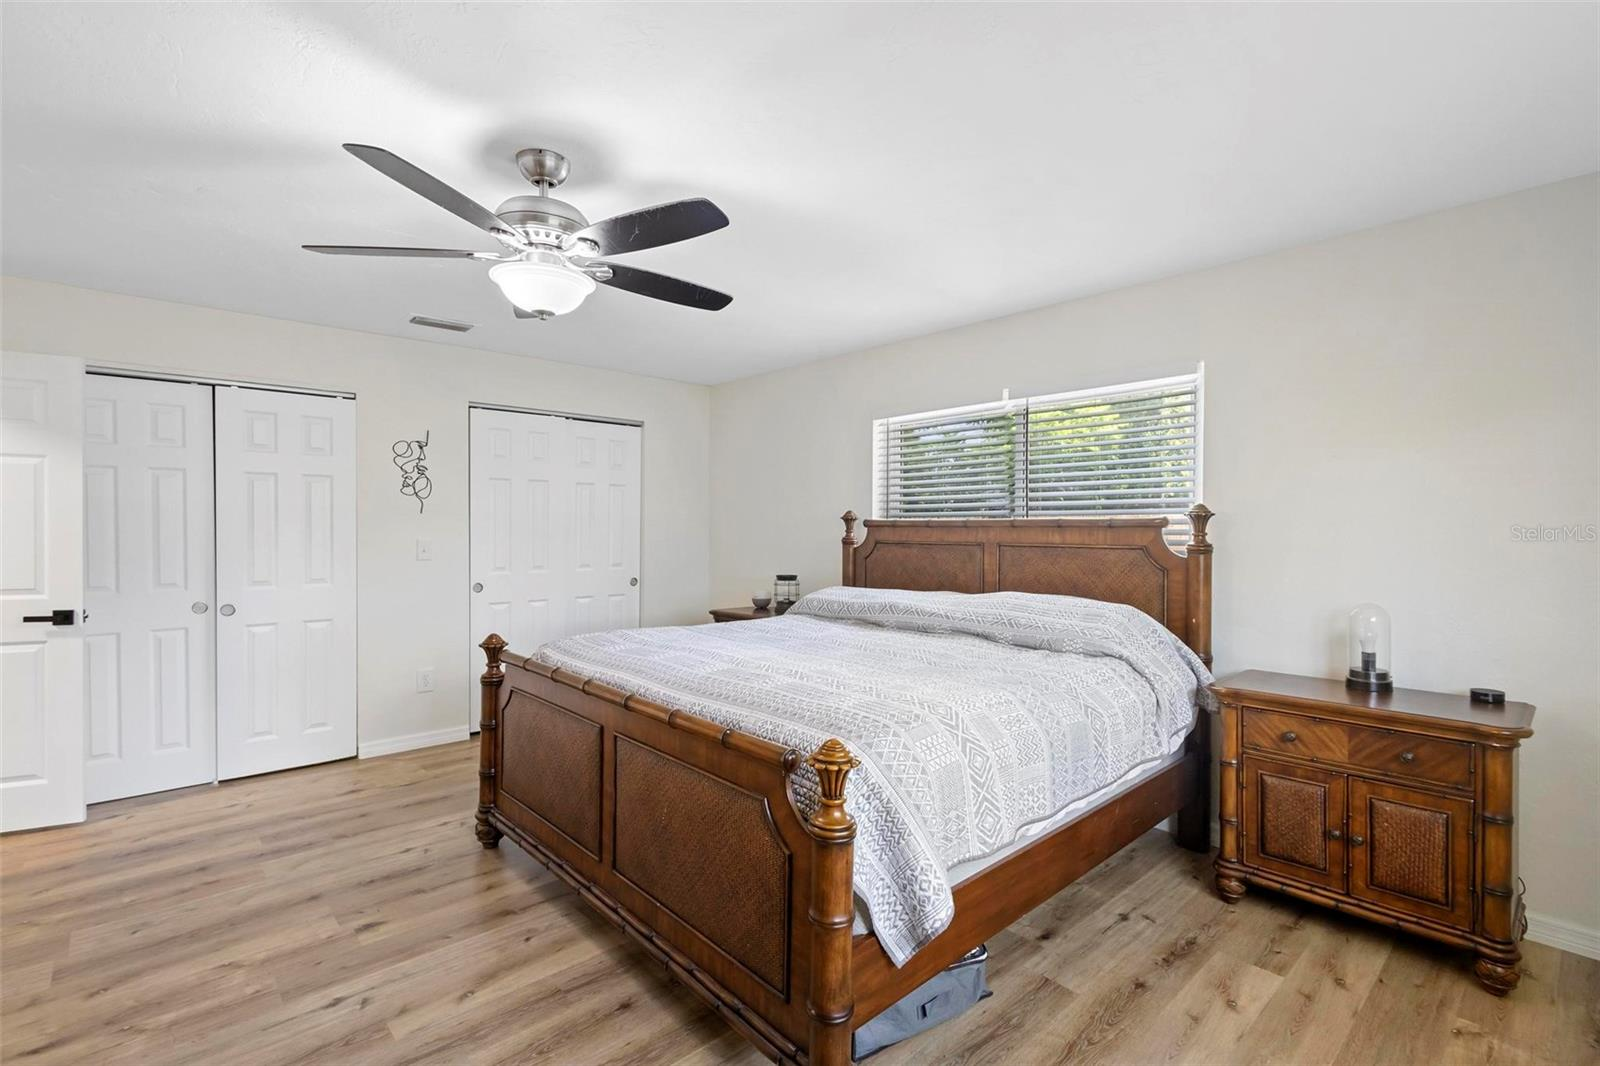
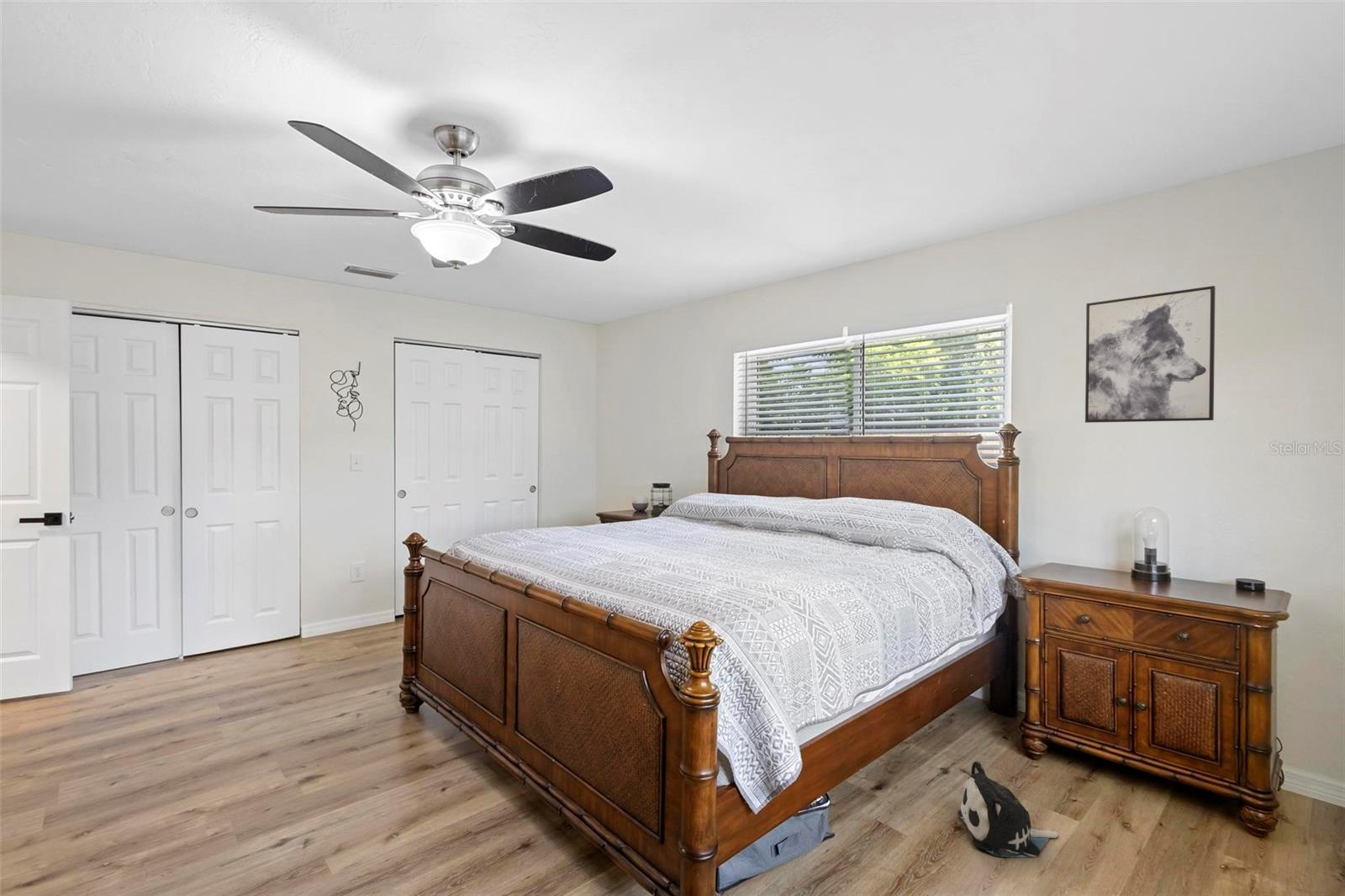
+ plush toy [957,761,1058,858]
+ wall art [1084,285,1216,424]
